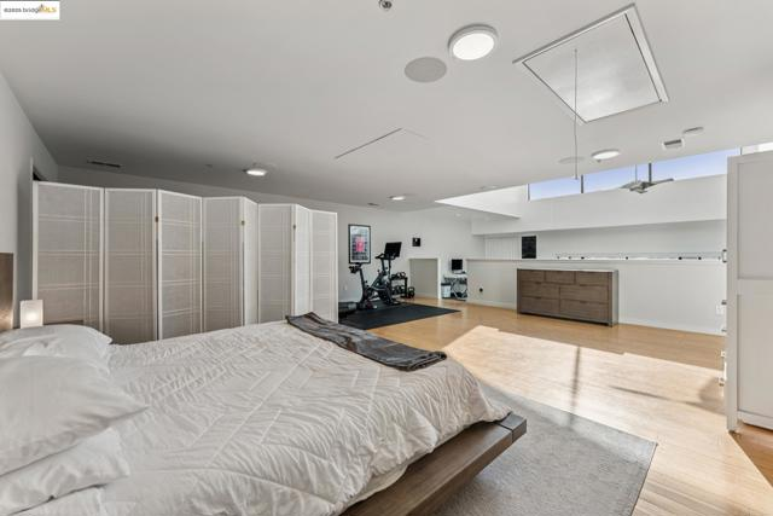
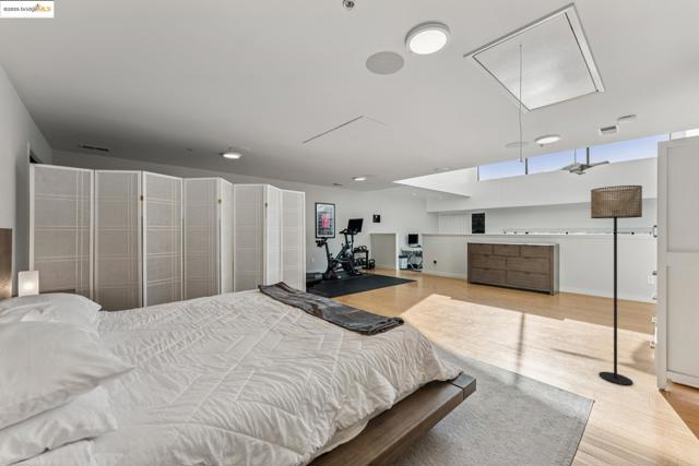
+ floor lamp [590,184,643,386]
